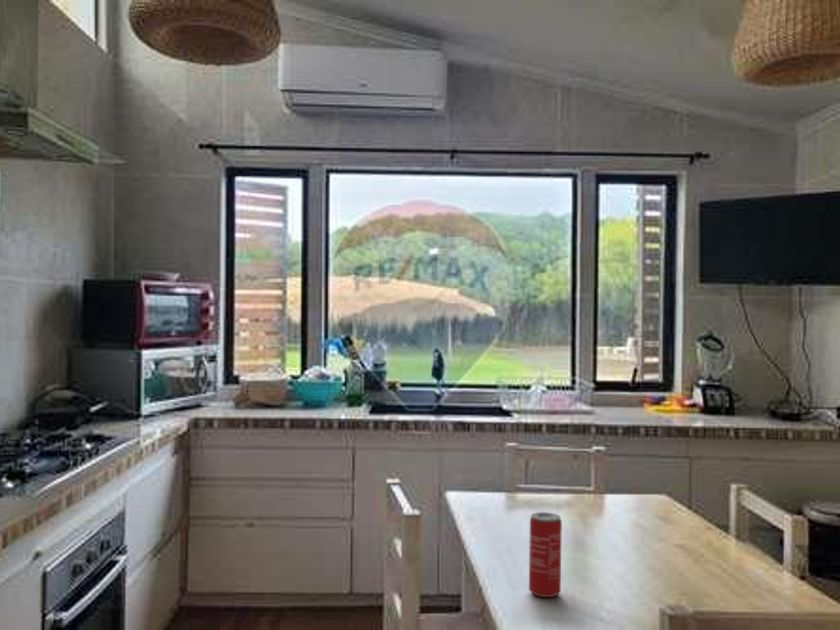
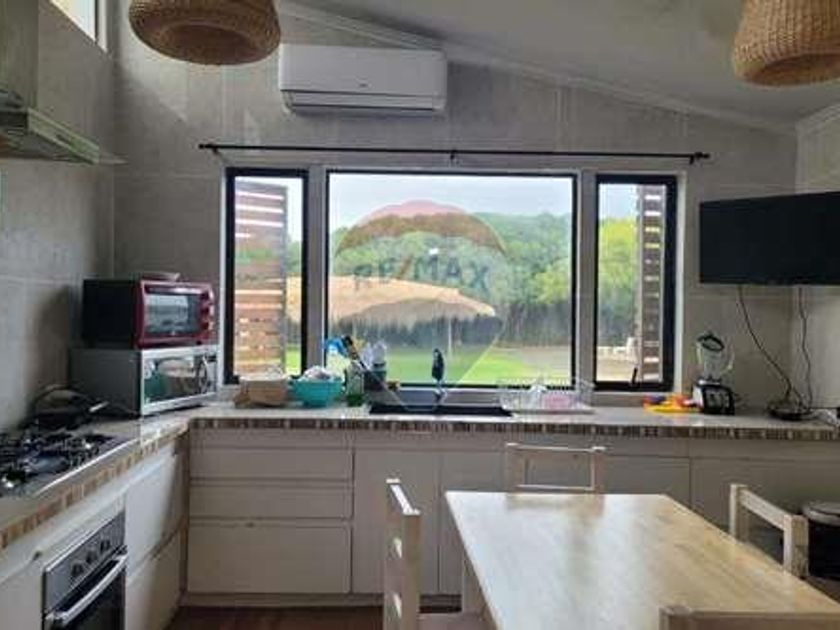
- beverage can [528,511,563,598]
